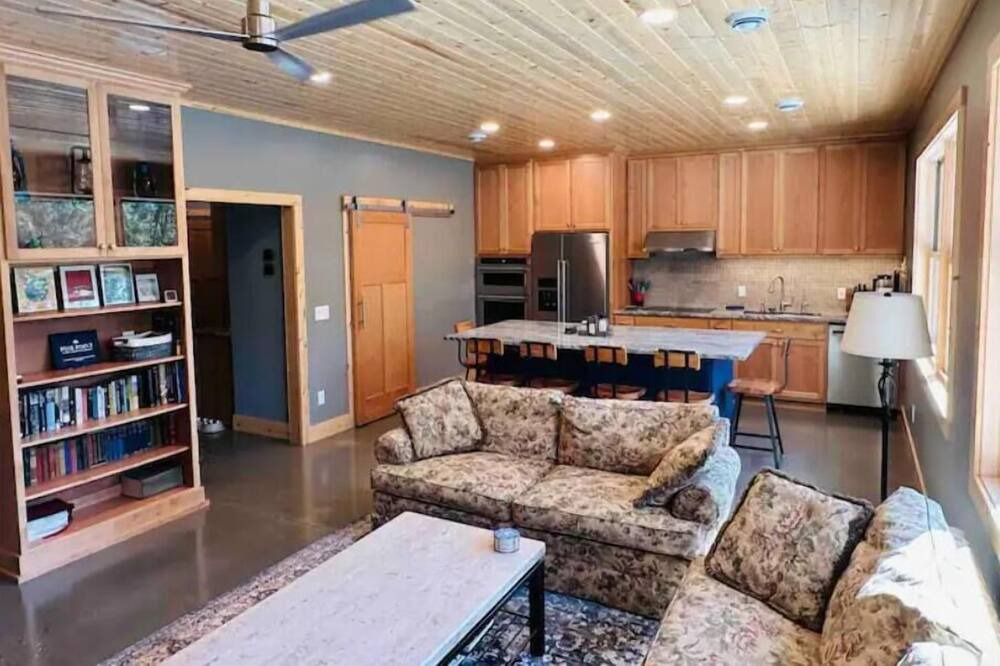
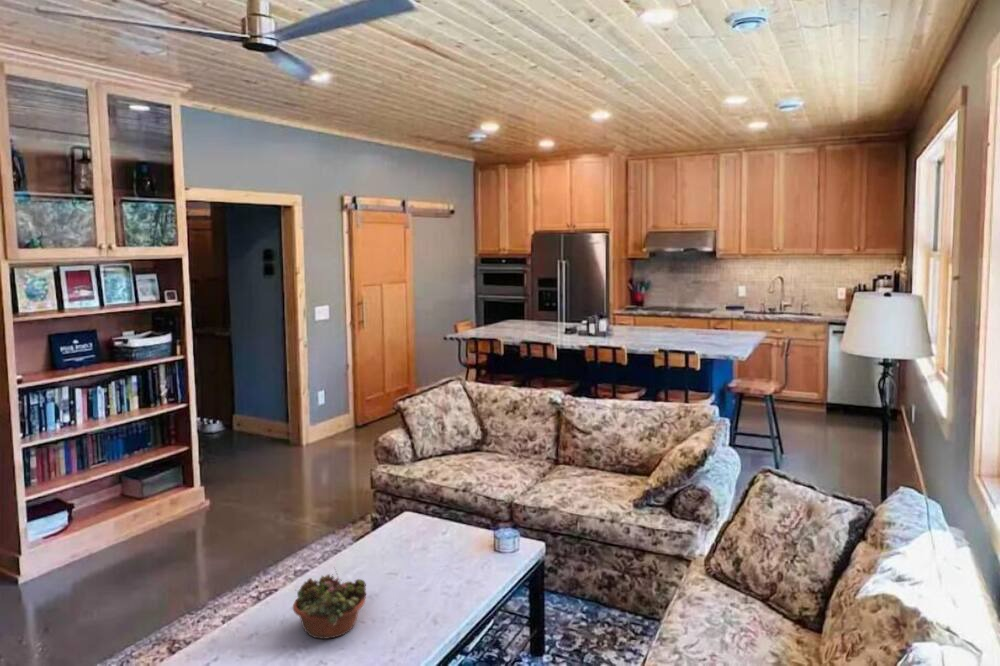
+ succulent planter [292,567,368,640]
